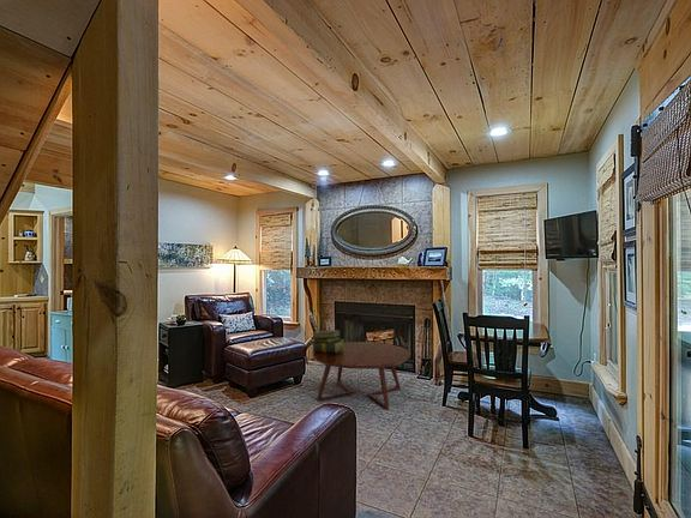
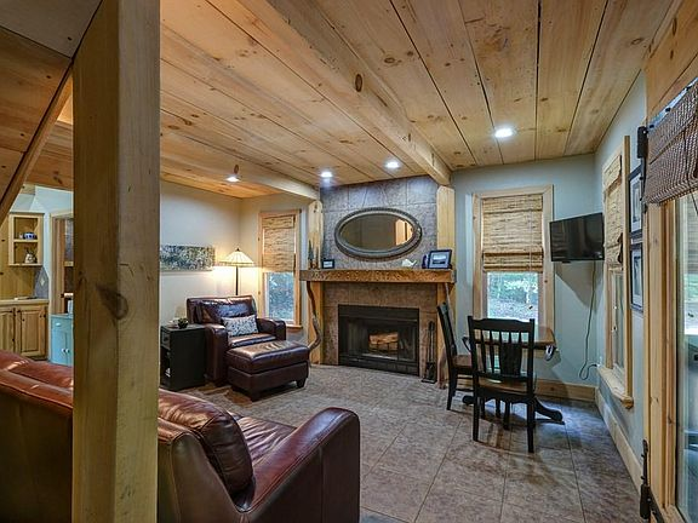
- coffee table [310,341,411,411]
- stack of books [312,329,346,354]
